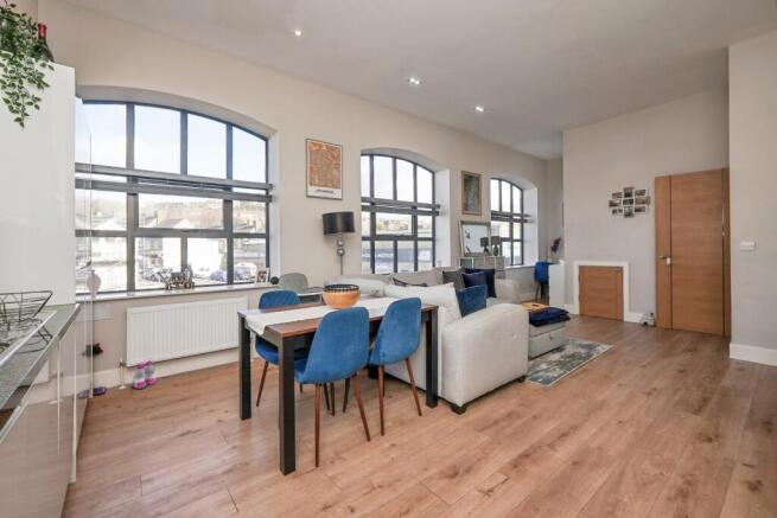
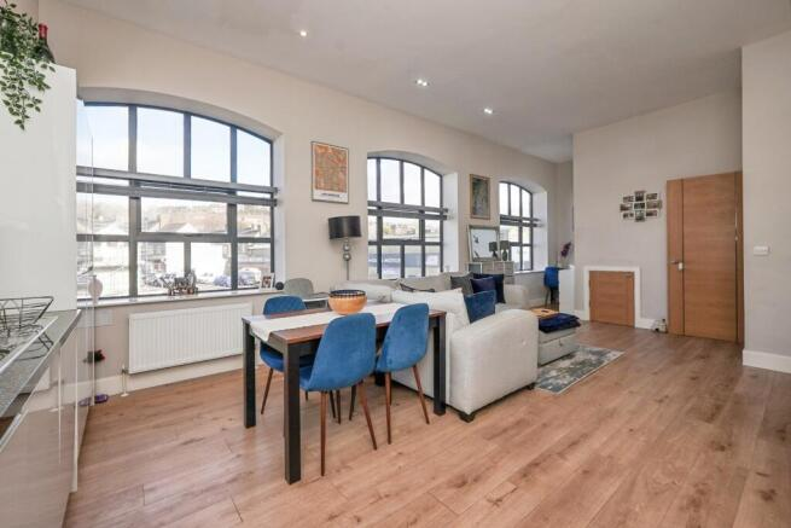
- boots [132,359,158,390]
